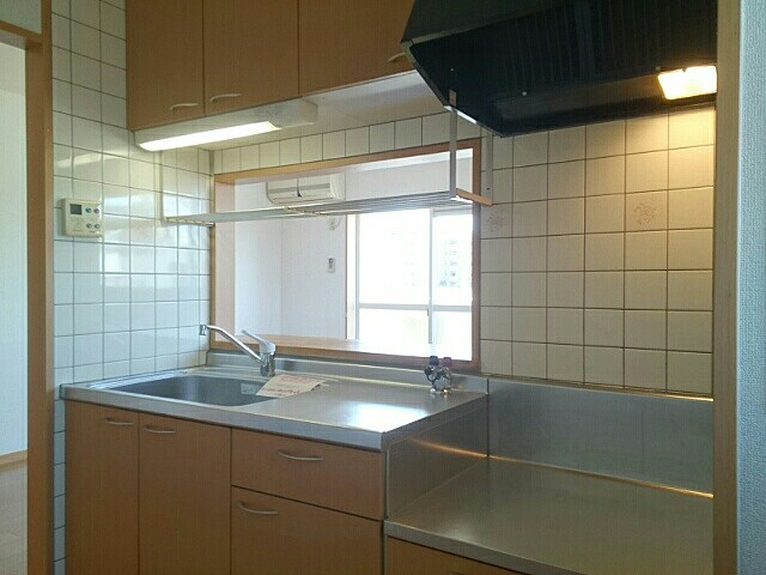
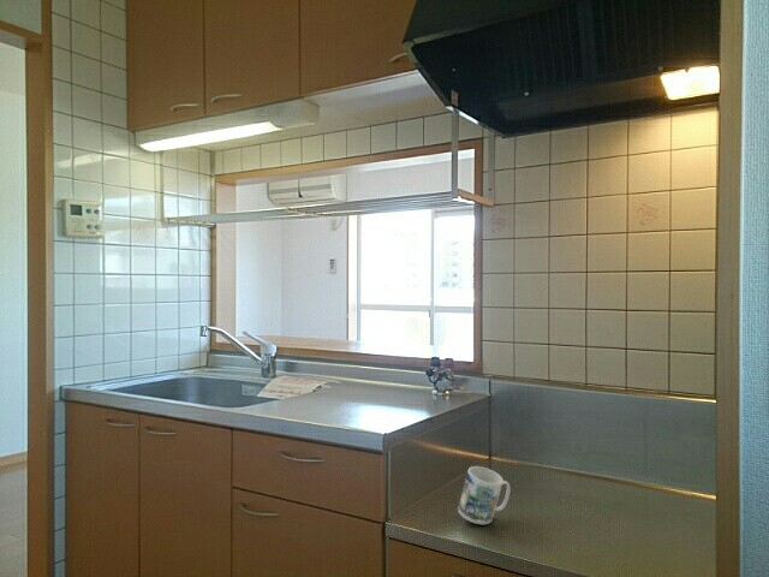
+ mug [457,465,512,525]
